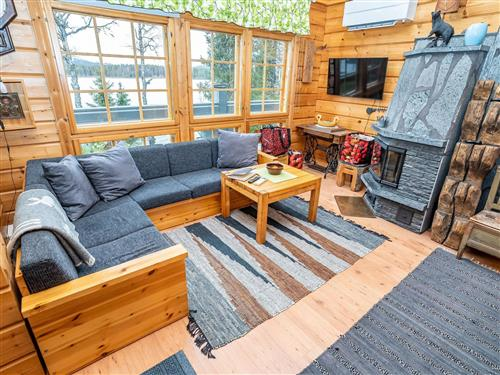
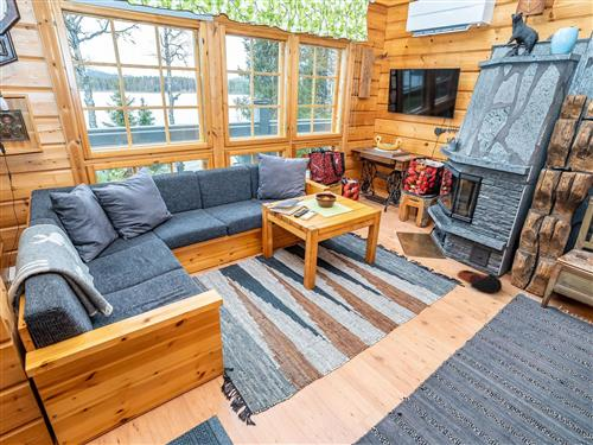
+ bag [457,269,503,294]
